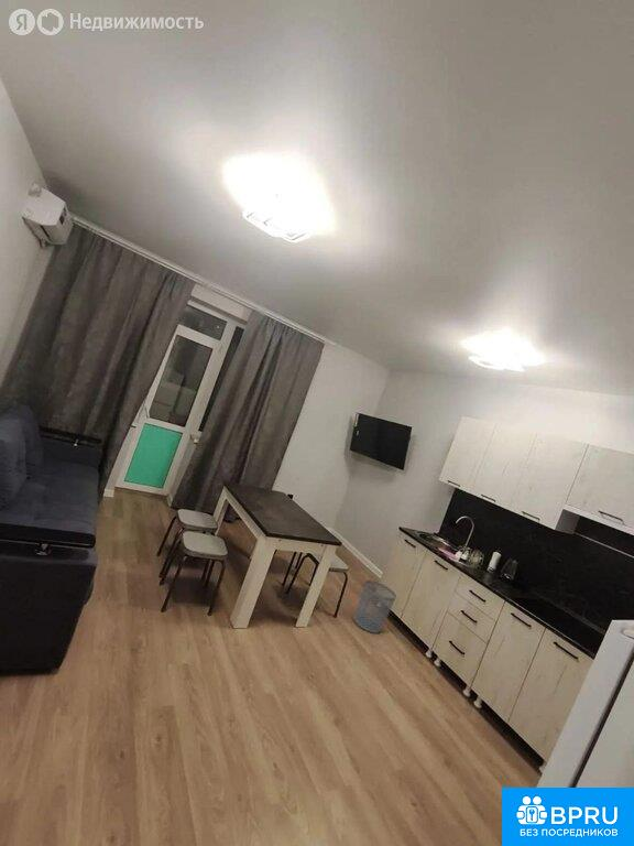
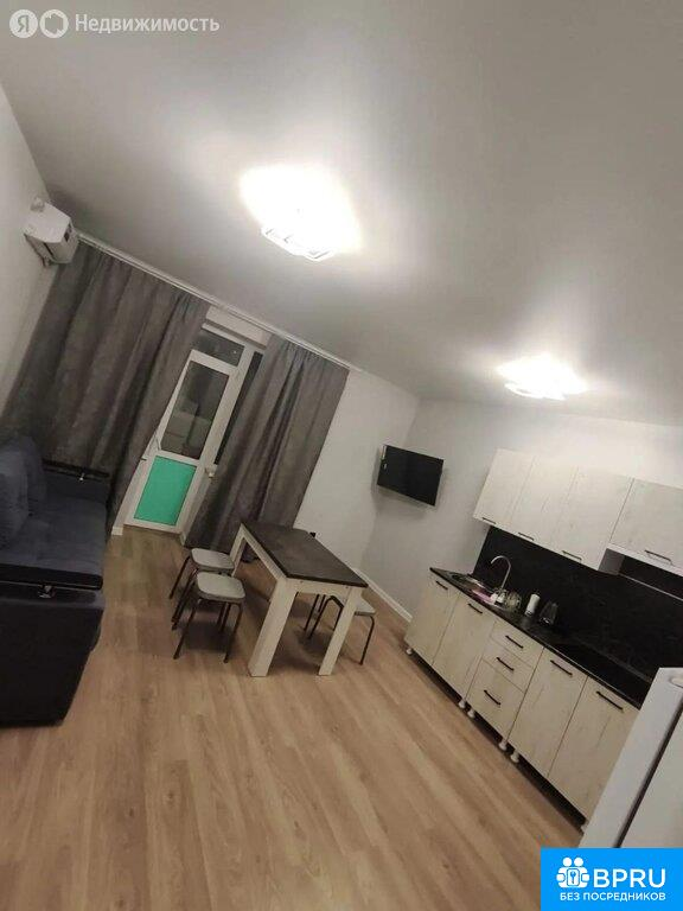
- waste bin [352,579,397,634]
